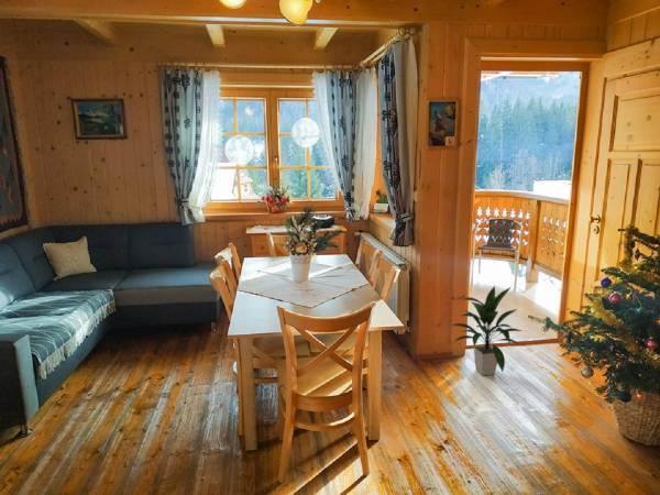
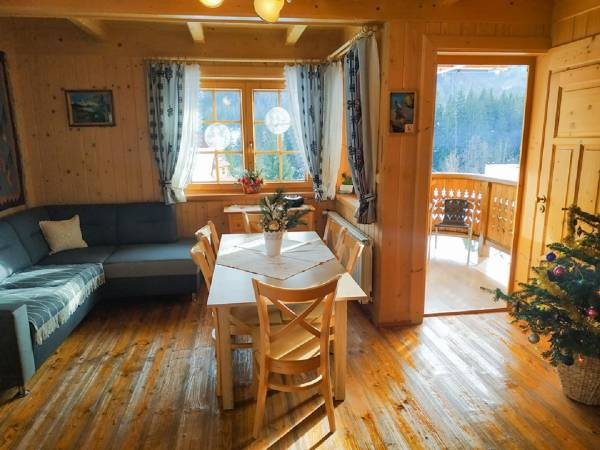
- indoor plant [450,285,522,376]
